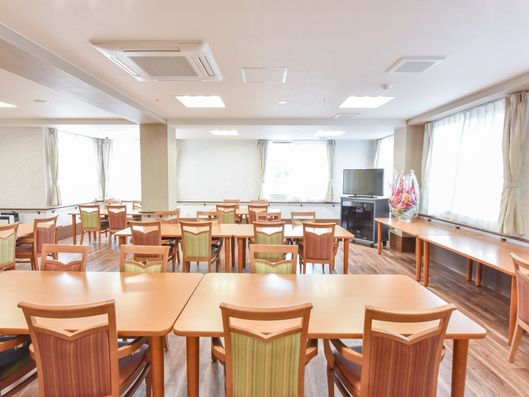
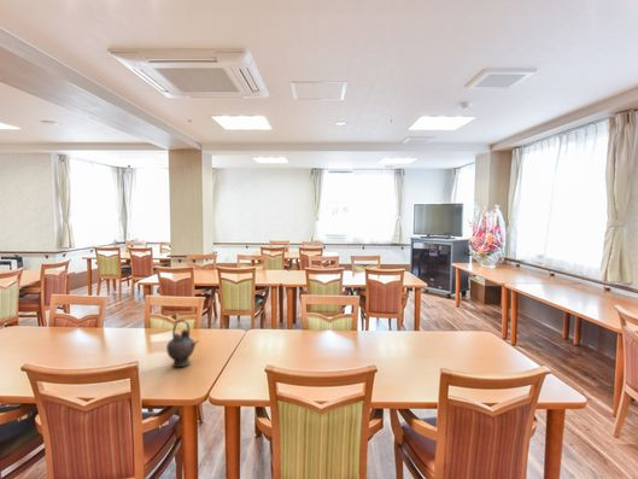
+ teapot [165,319,200,368]
